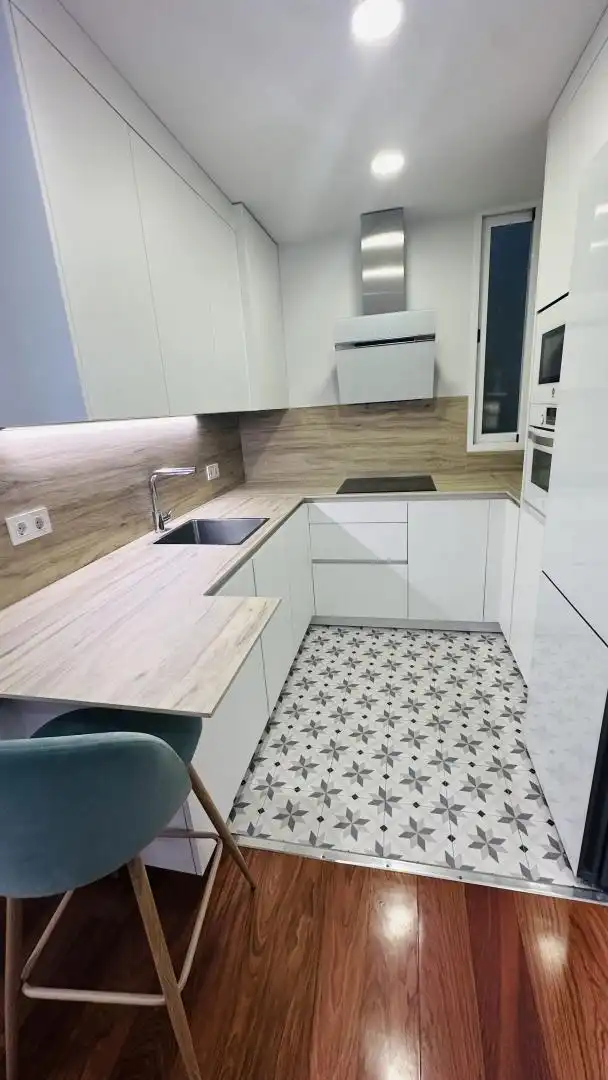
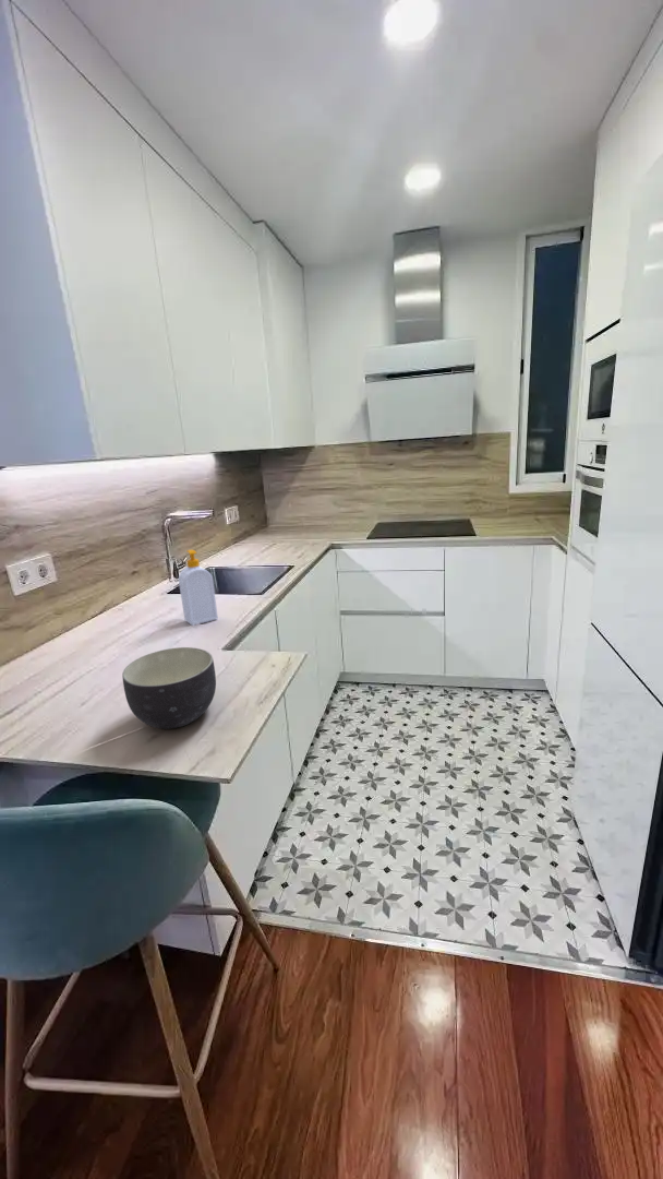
+ bowl [121,646,217,730]
+ soap bottle [178,549,219,627]
